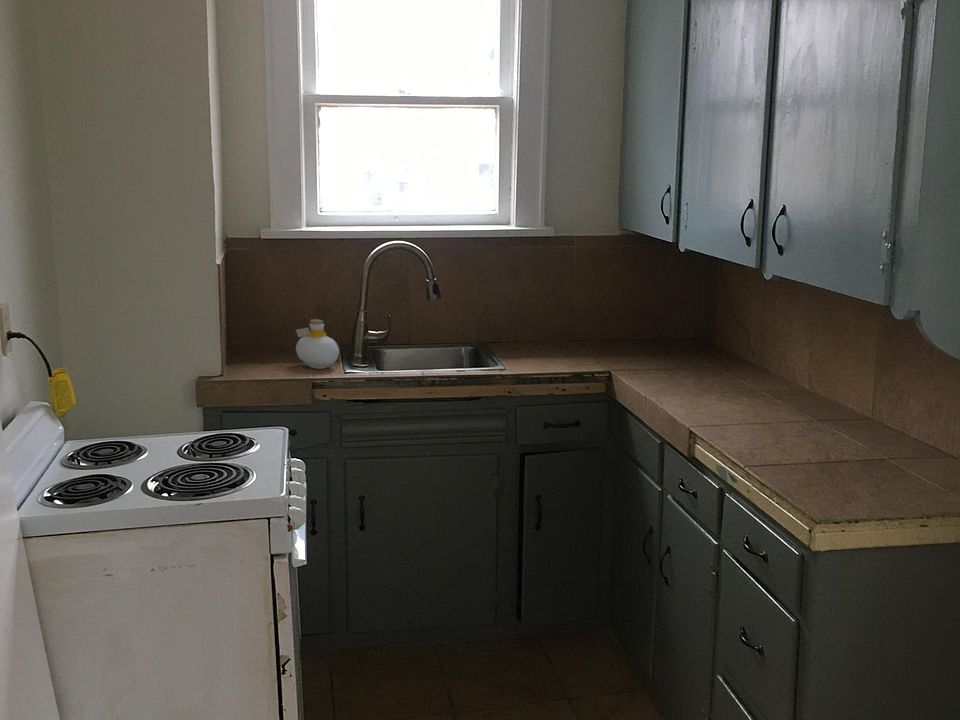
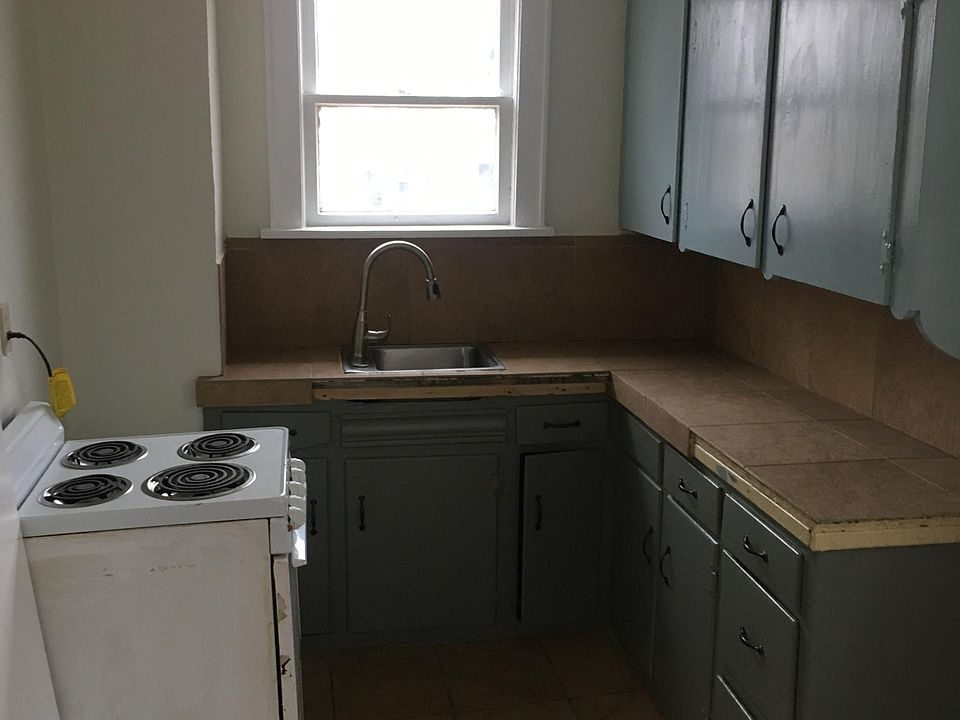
- bottle [295,318,340,370]
